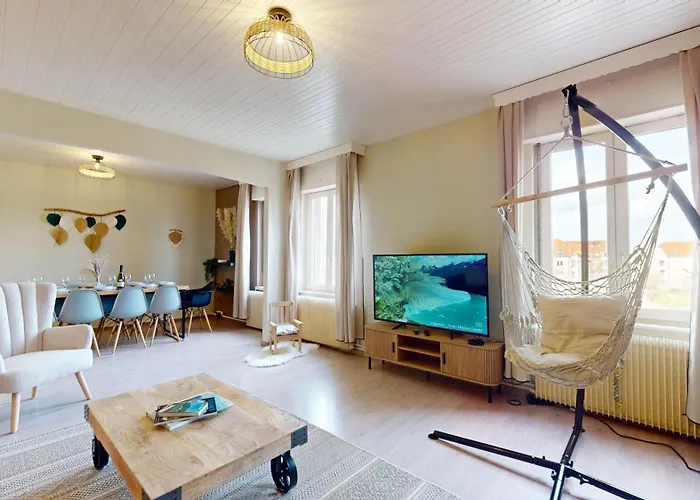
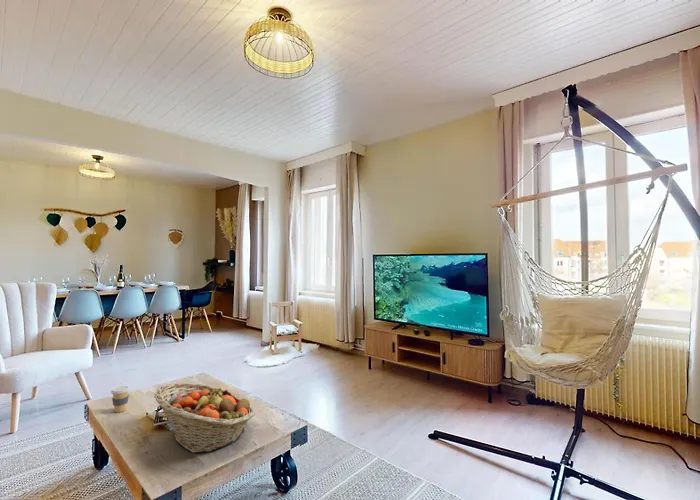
+ fruit basket [153,382,255,454]
+ coffee cup [110,385,131,413]
